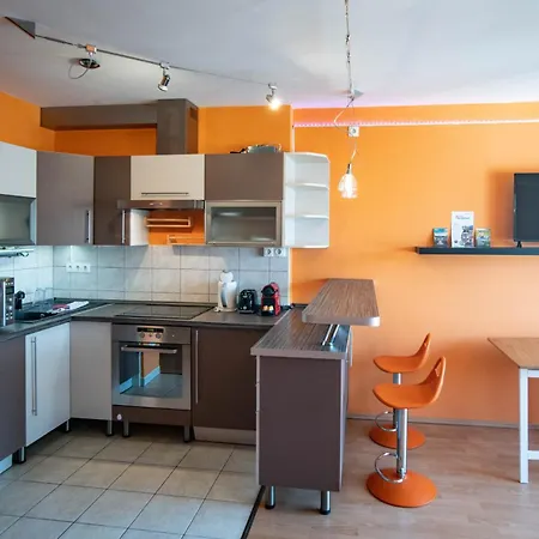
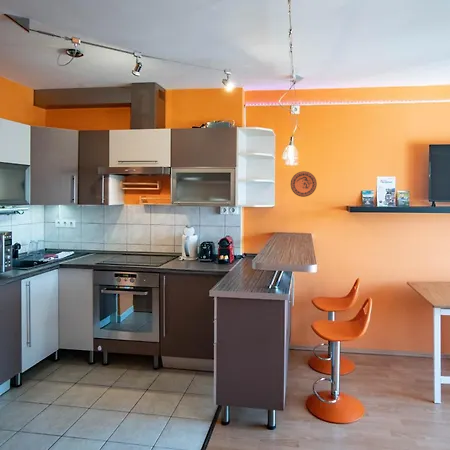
+ decorative plate [290,170,318,198]
